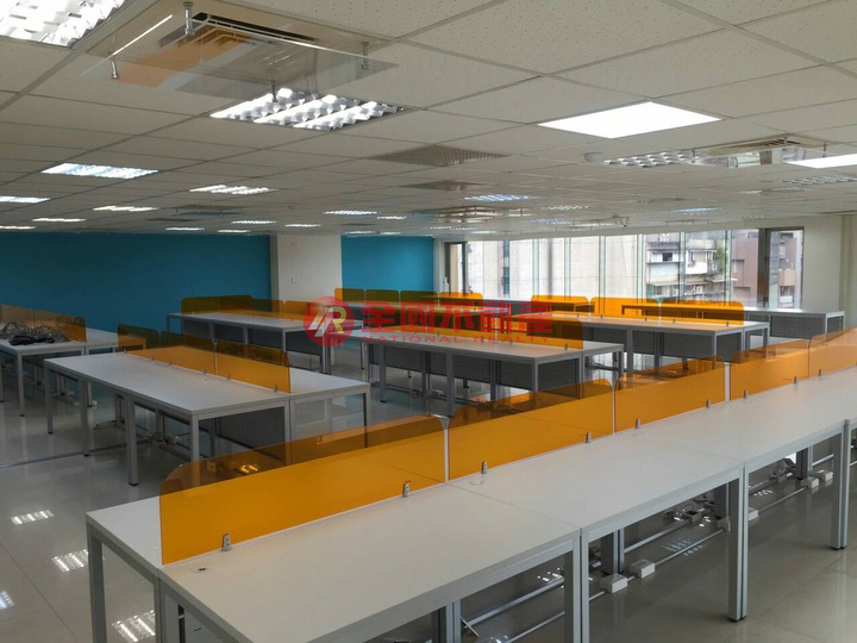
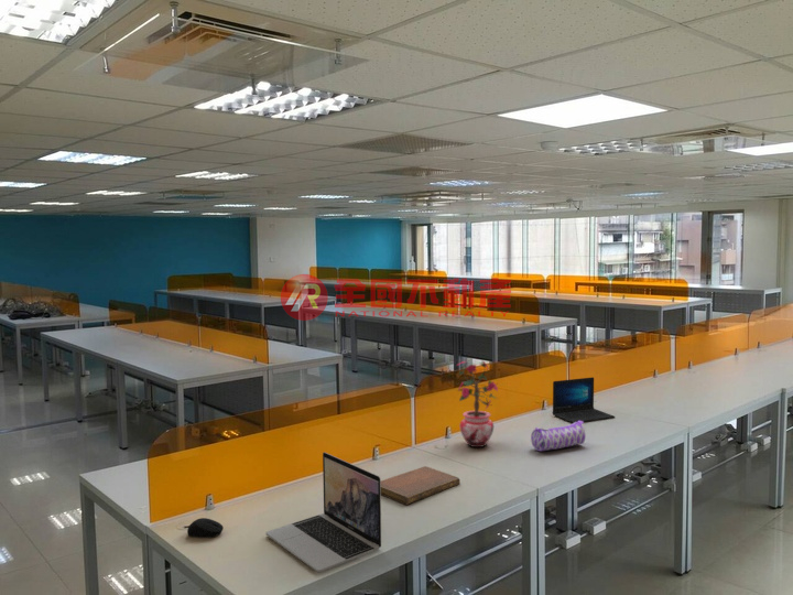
+ pencil case [530,421,586,453]
+ laptop [265,451,382,573]
+ computer mouse [186,517,224,539]
+ potted plant [456,358,499,448]
+ laptop [552,377,616,424]
+ notebook [381,465,461,506]
